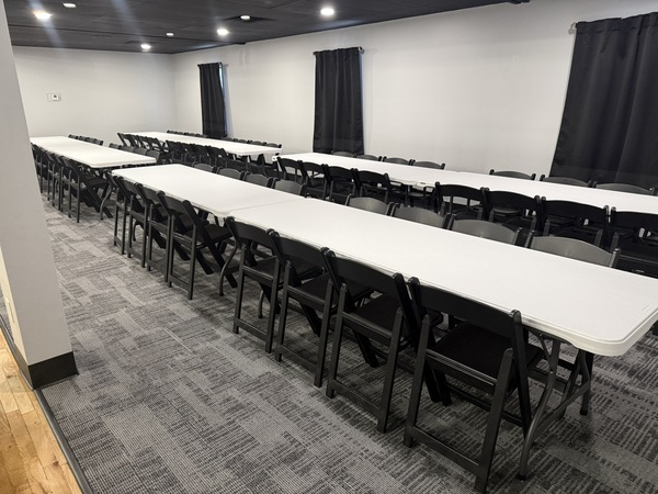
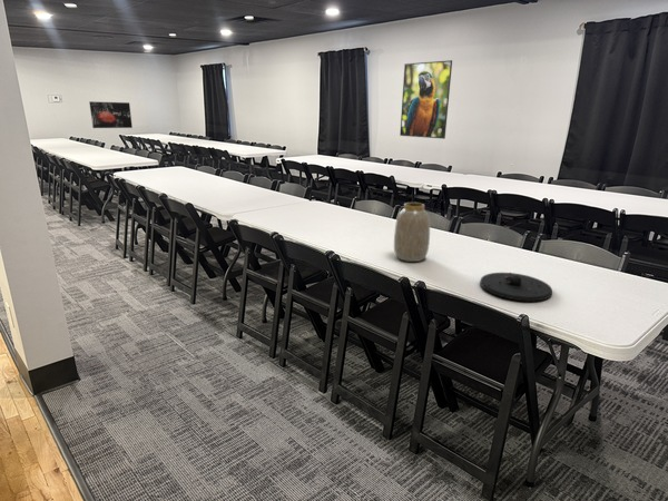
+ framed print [399,59,453,140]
+ wall art [88,100,134,129]
+ plate [479,272,553,303]
+ vase [393,202,431,263]
